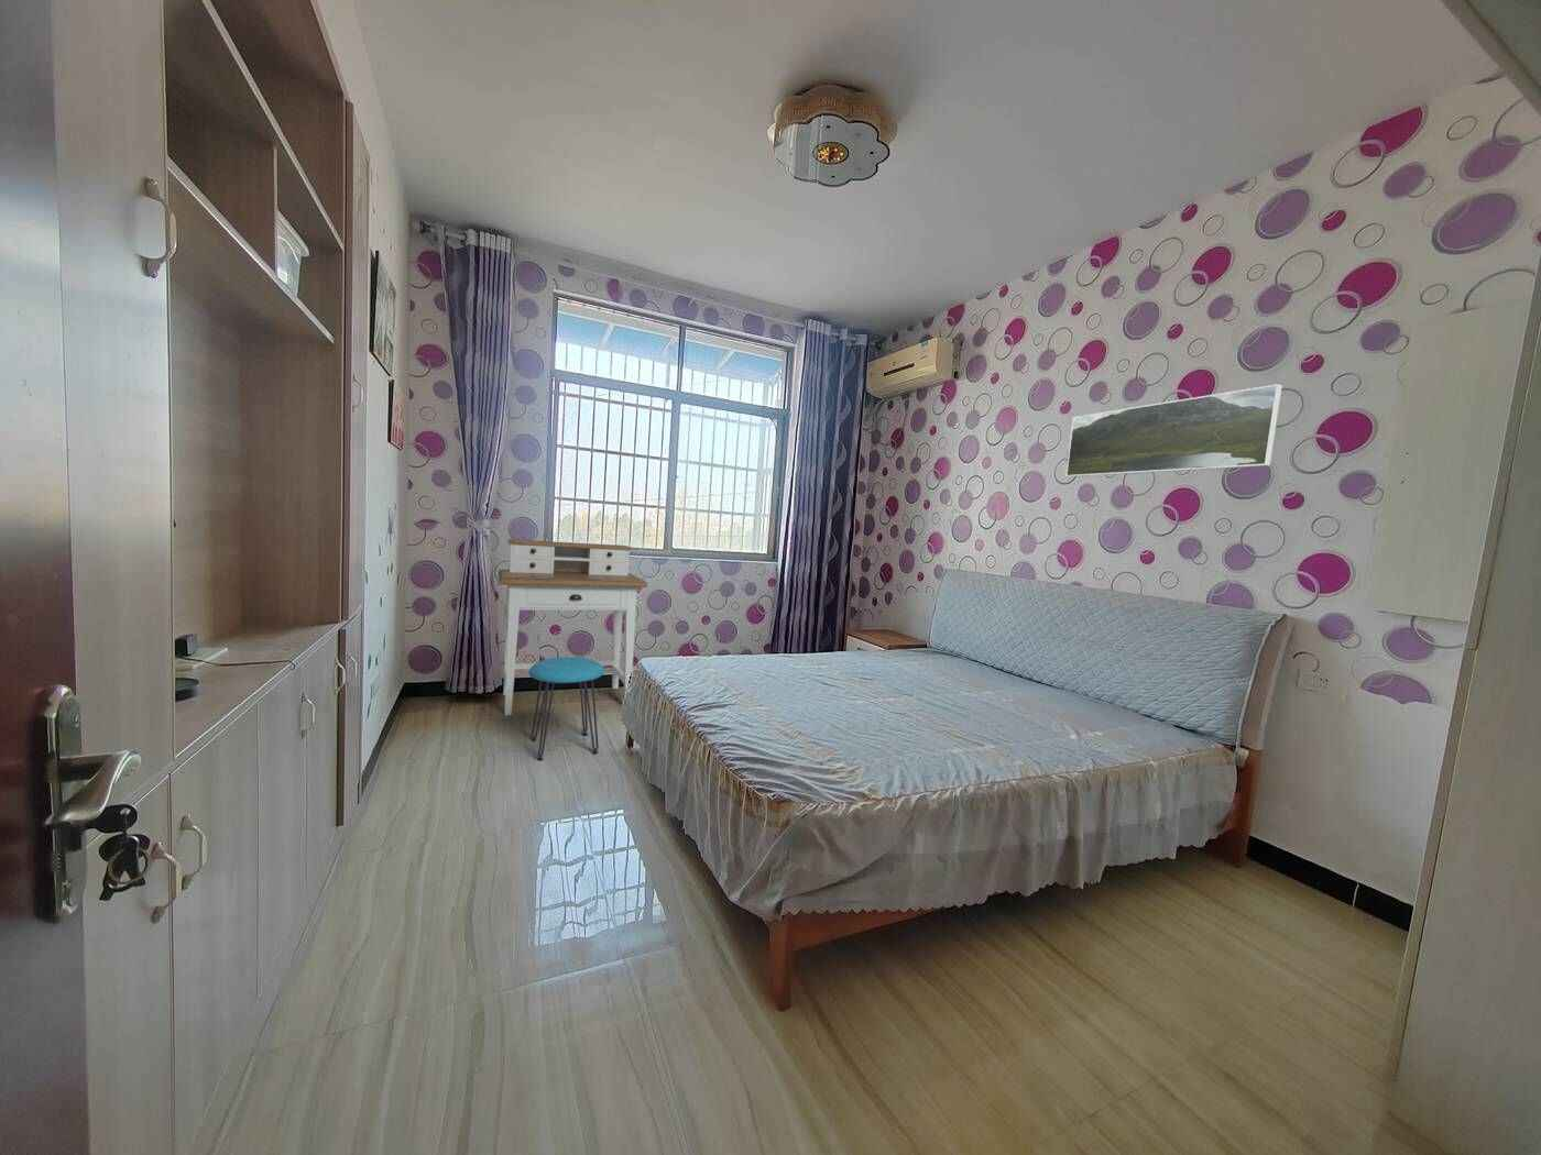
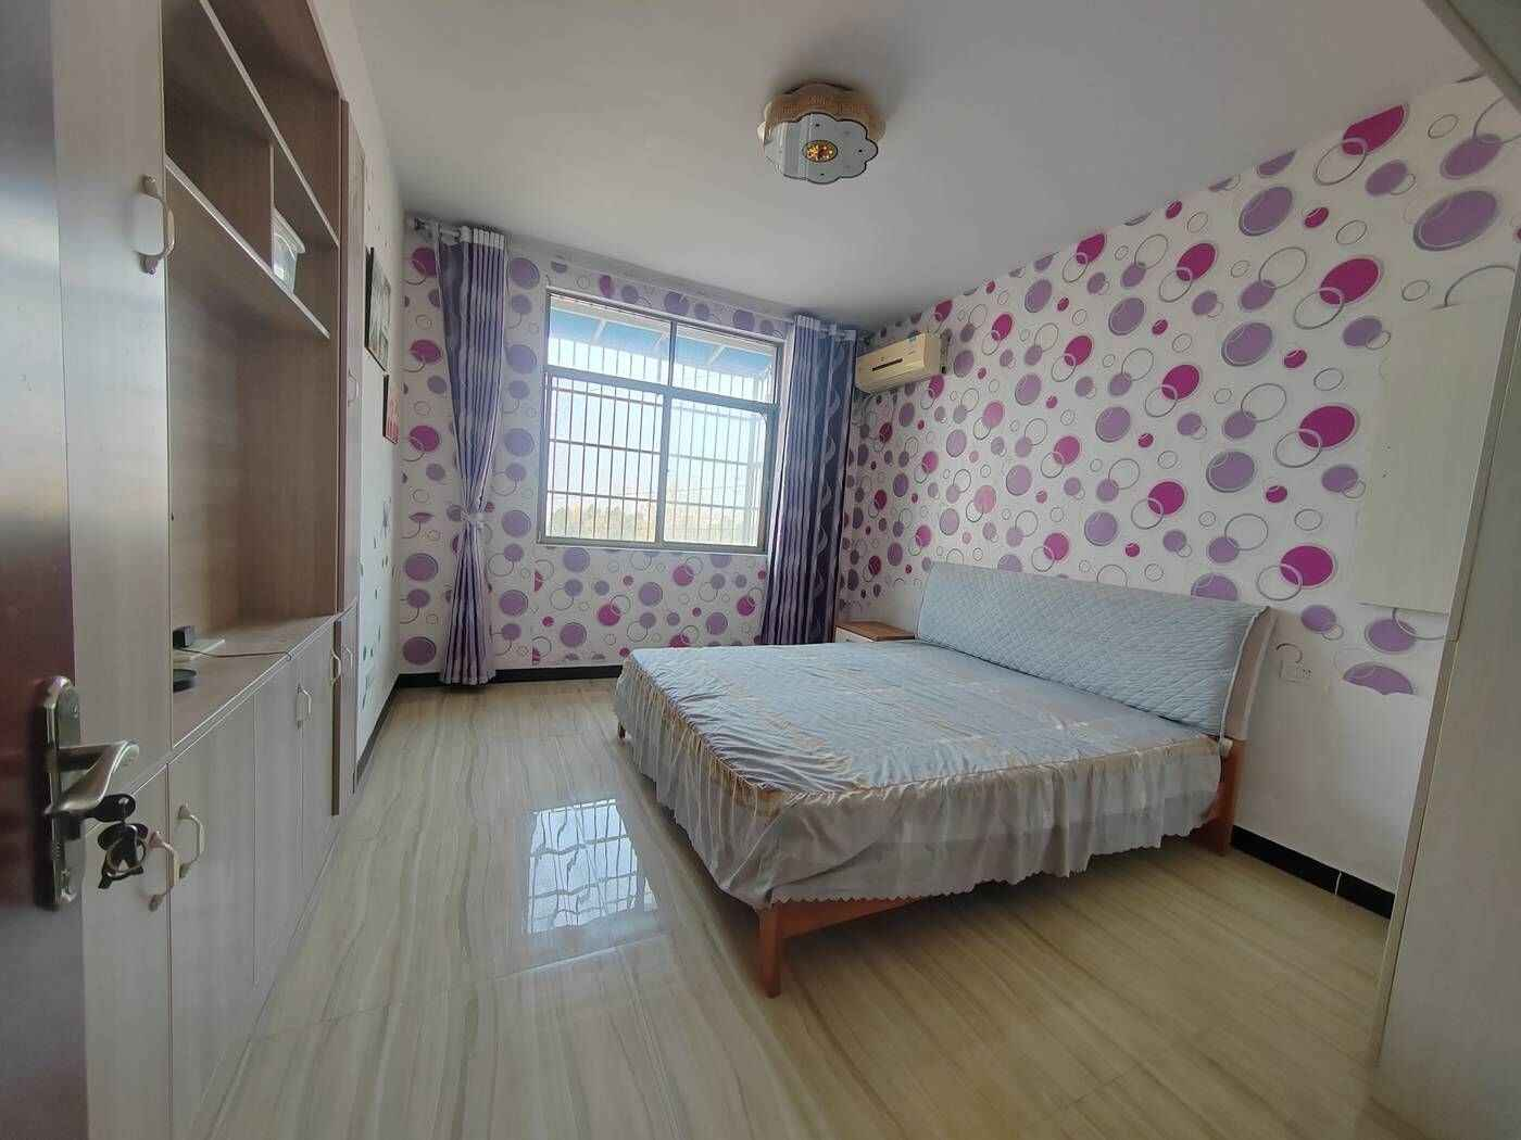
- desk [497,537,648,716]
- stool [528,655,605,762]
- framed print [1065,383,1284,477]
